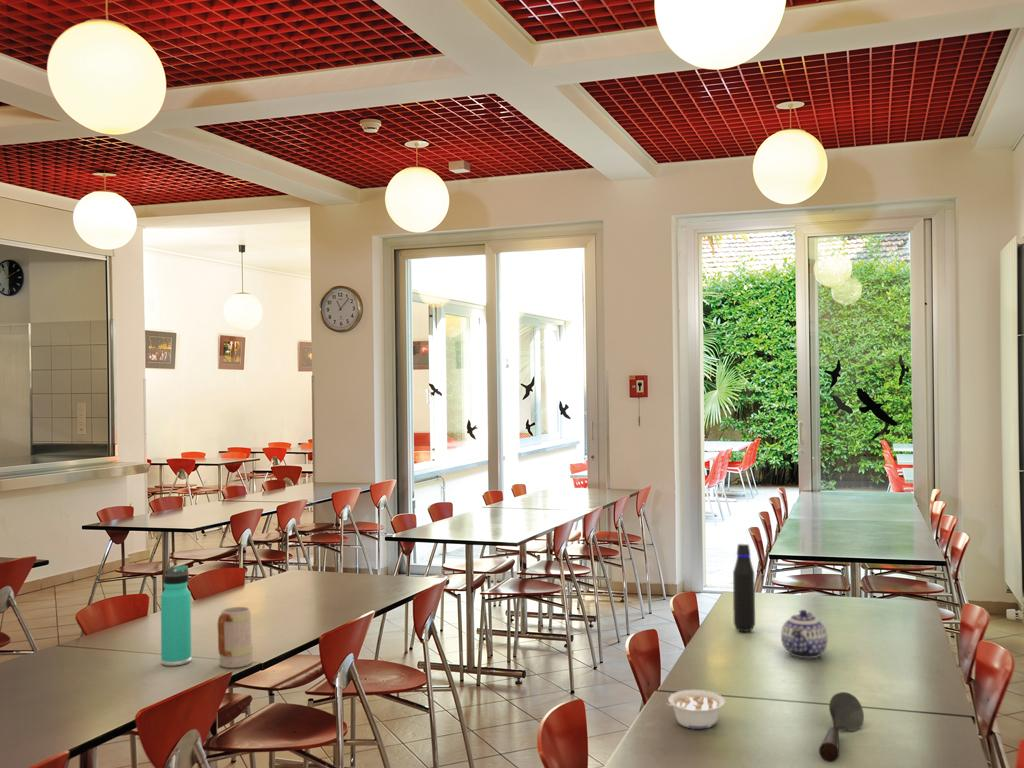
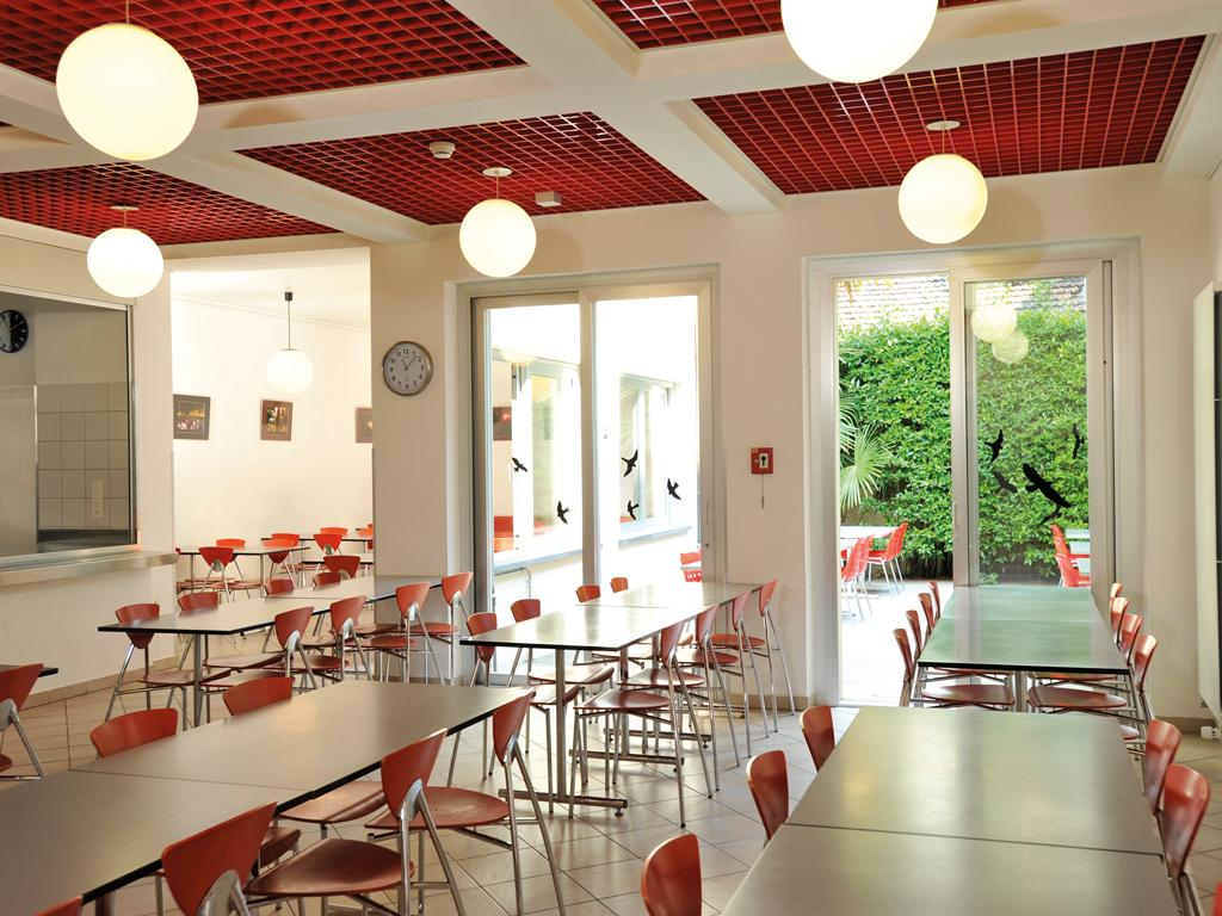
- teapot [780,609,828,659]
- mug [217,606,254,669]
- legume [665,689,726,730]
- spoon [818,691,865,763]
- thermos bottle [160,564,192,667]
- water bottle [732,543,756,633]
